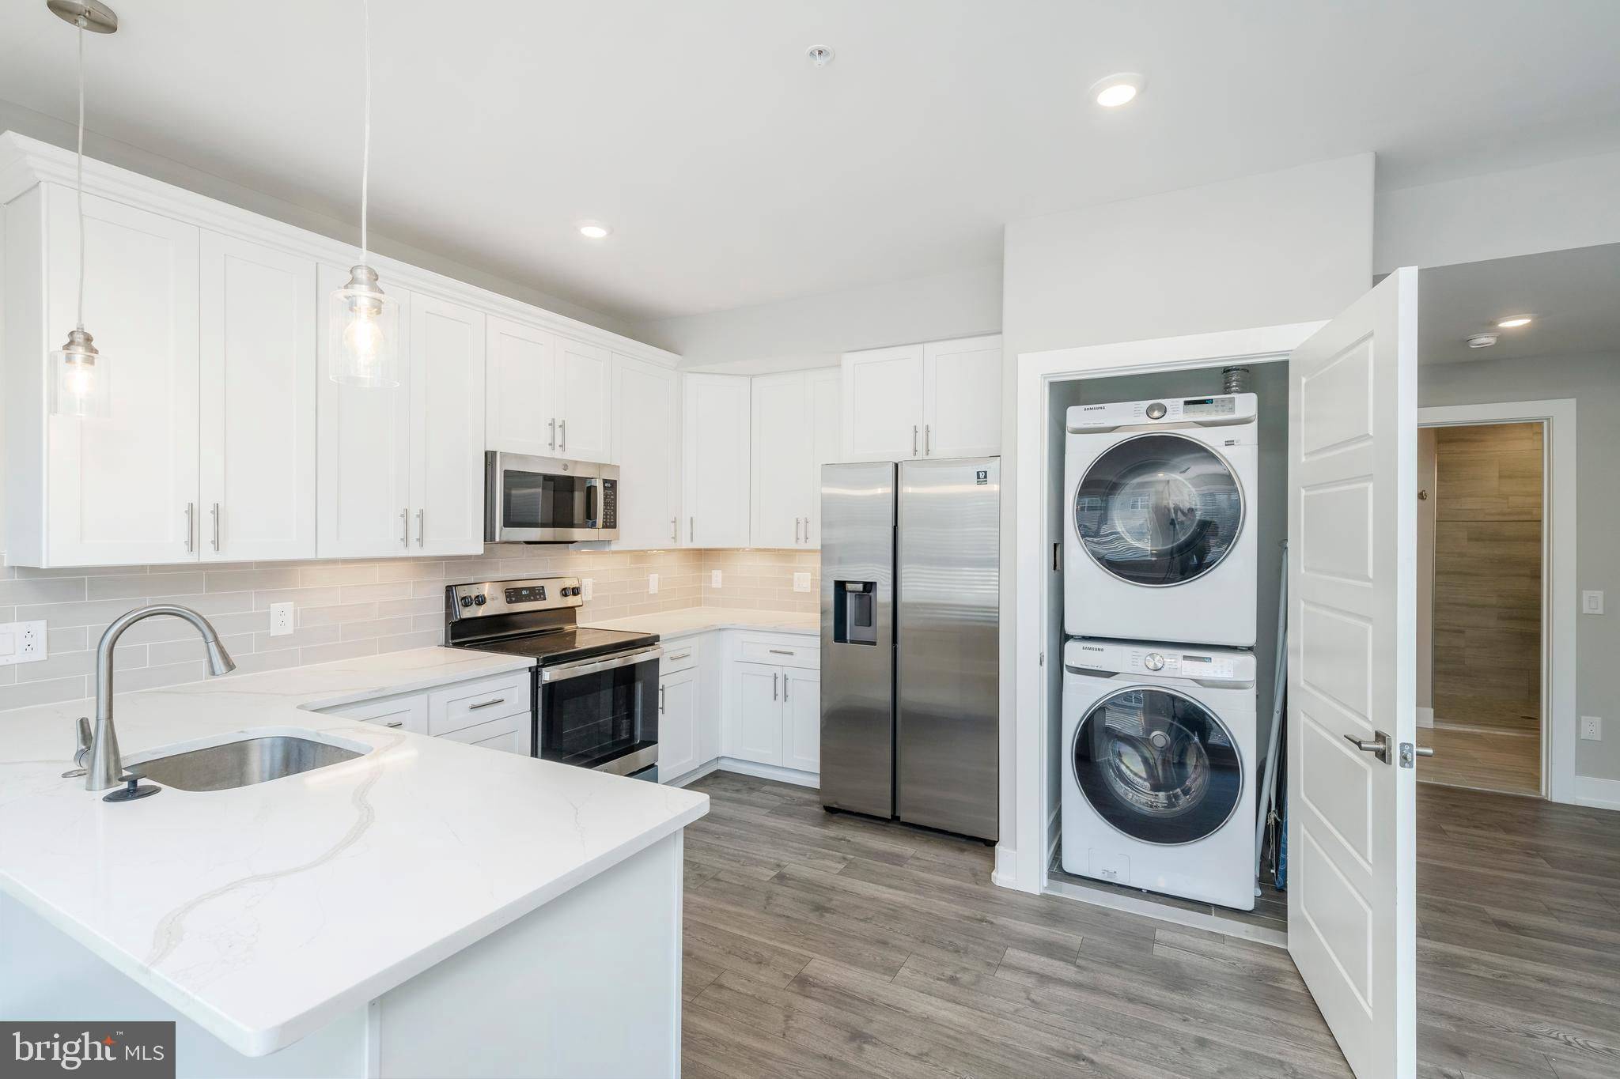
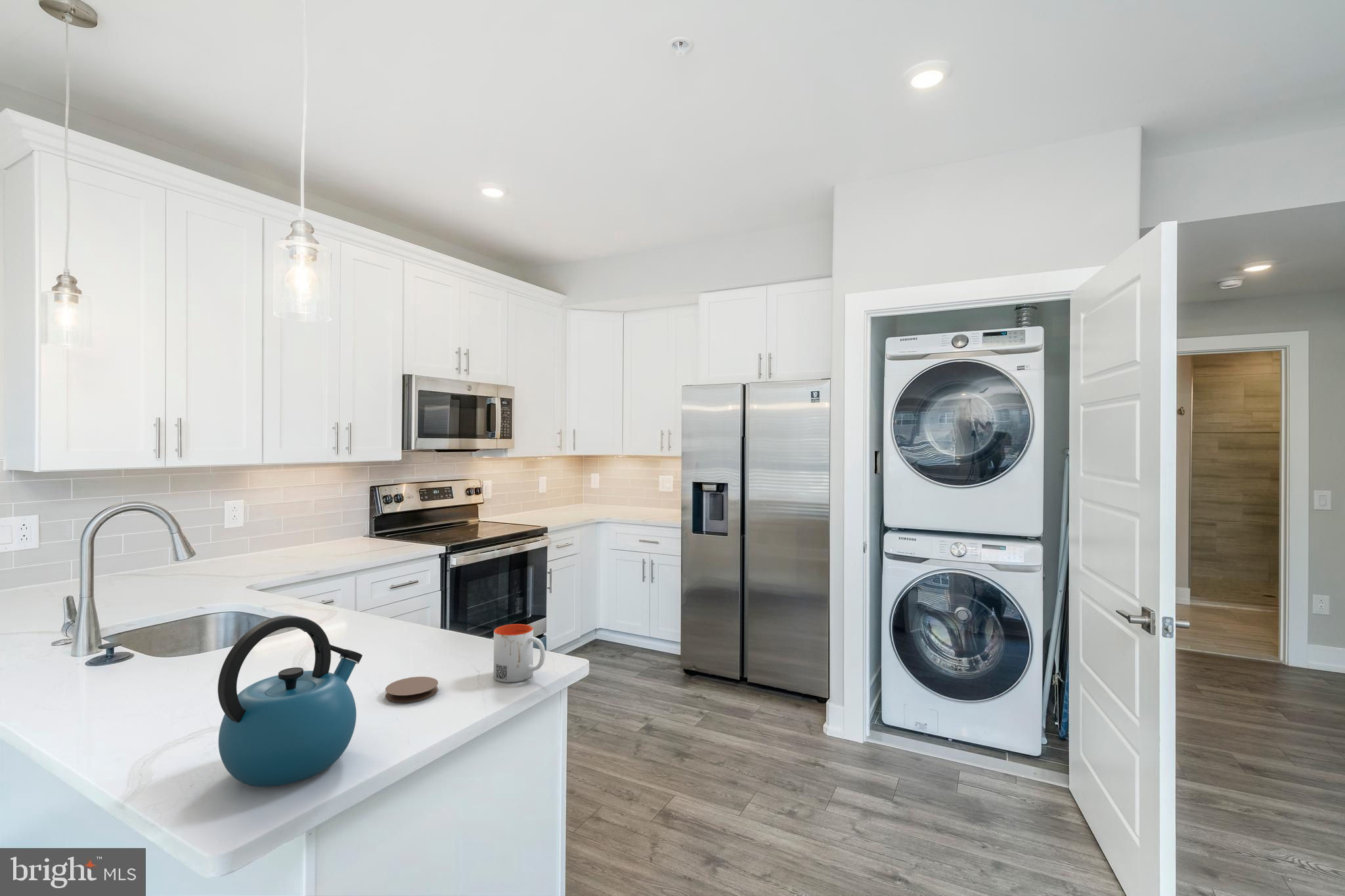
+ kettle [217,615,363,788]
+ coaster [385,676,439,703]
+ mug [493,624,546,683]
